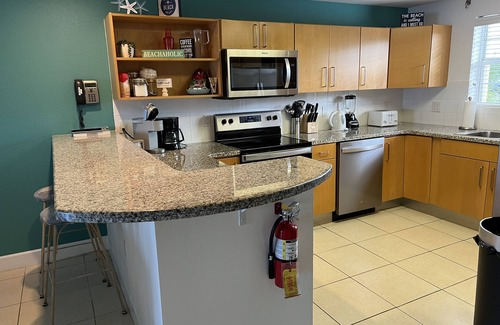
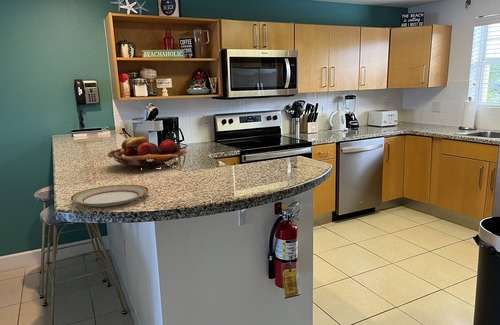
+ plate [69,184,149,208]
+ fruit basket [107,136,188,170]
